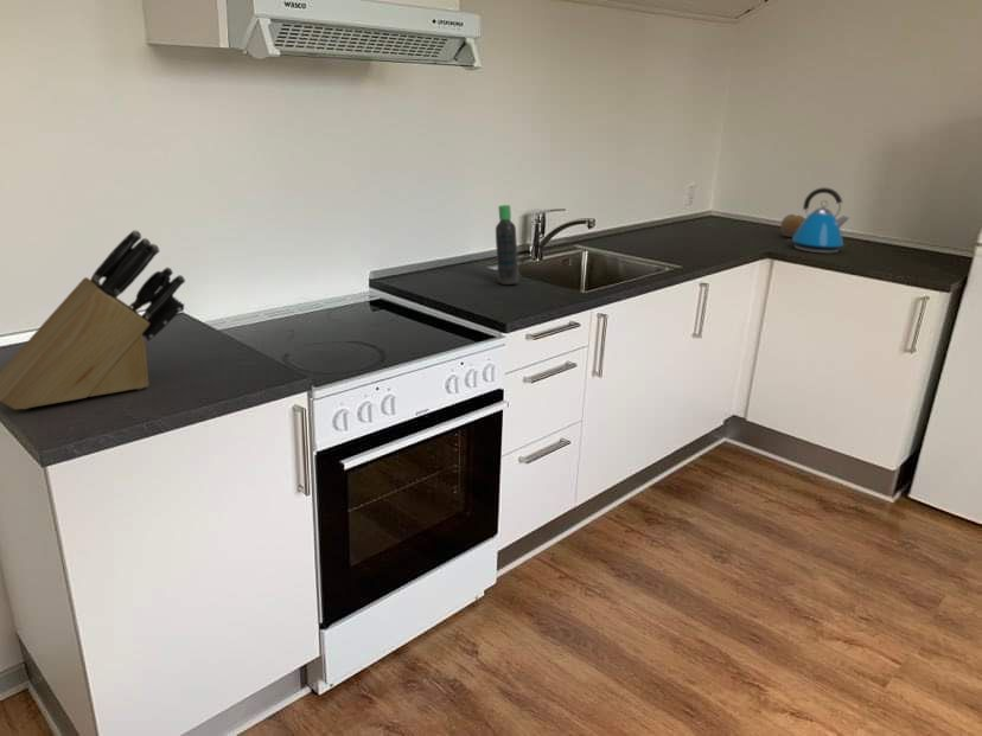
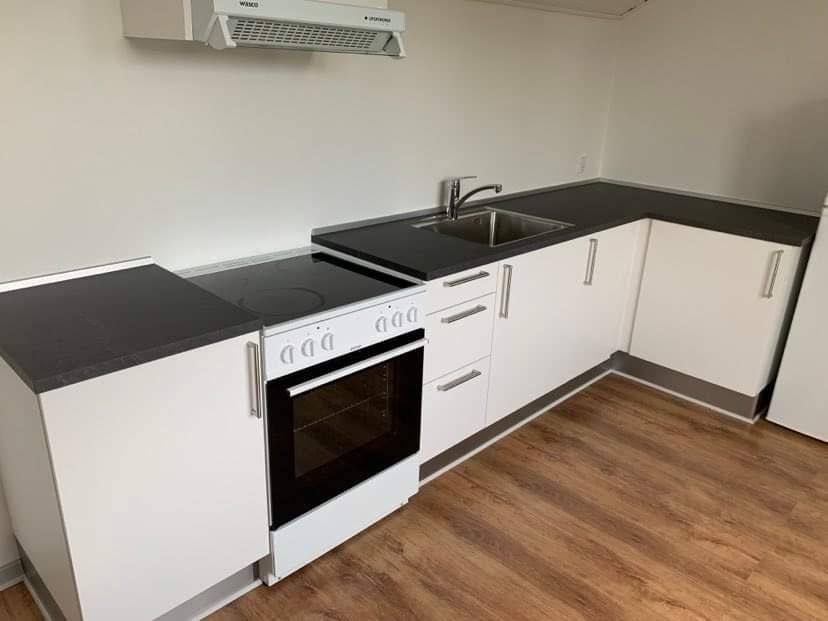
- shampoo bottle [495,204,519,286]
- fruit [779,213,805,238]
- knife block [0,229,186,410]
- kettle [786,186,850,255]
